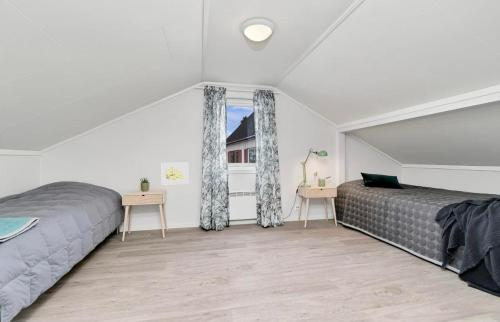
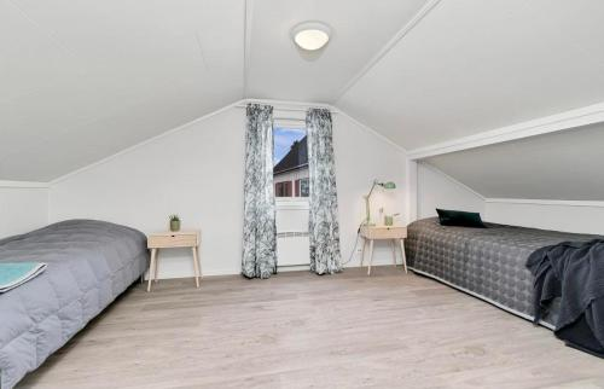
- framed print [161,162,190,185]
